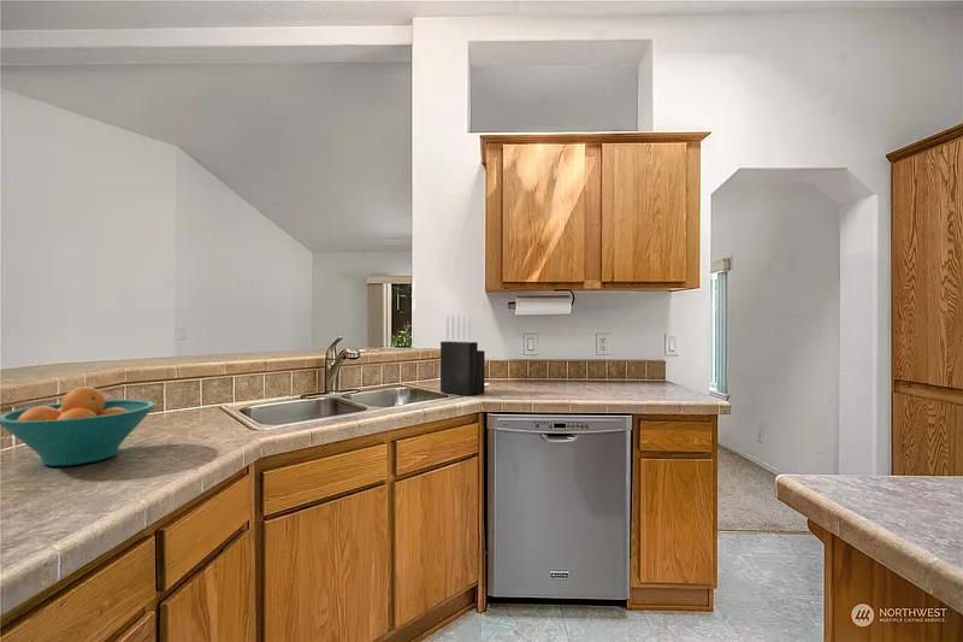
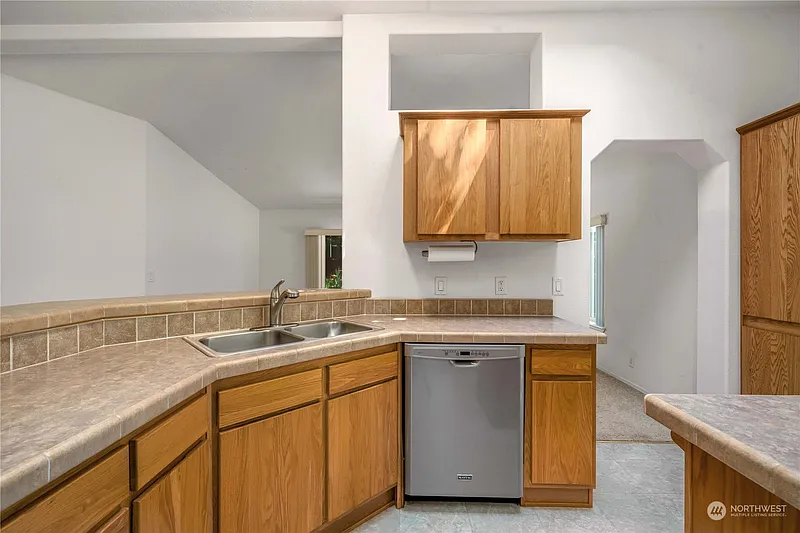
- fruit bowl [0,385,156,467]
- knife block [439,314,486,397]
